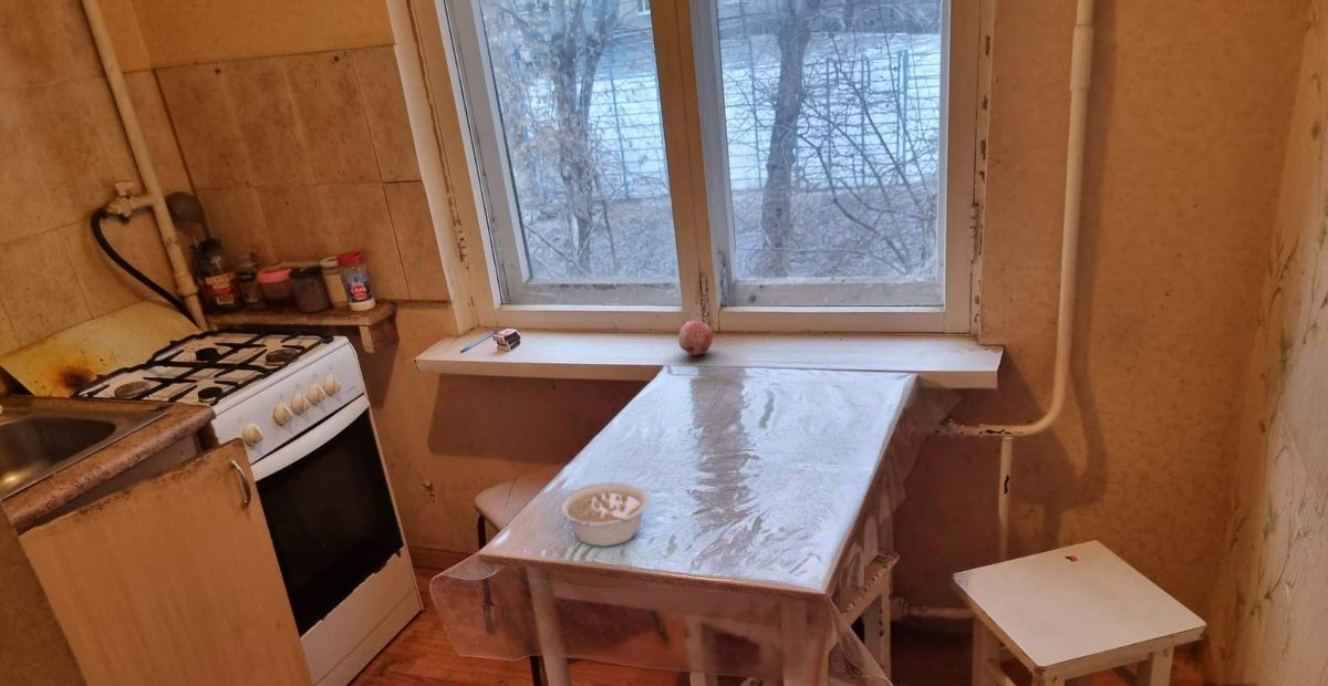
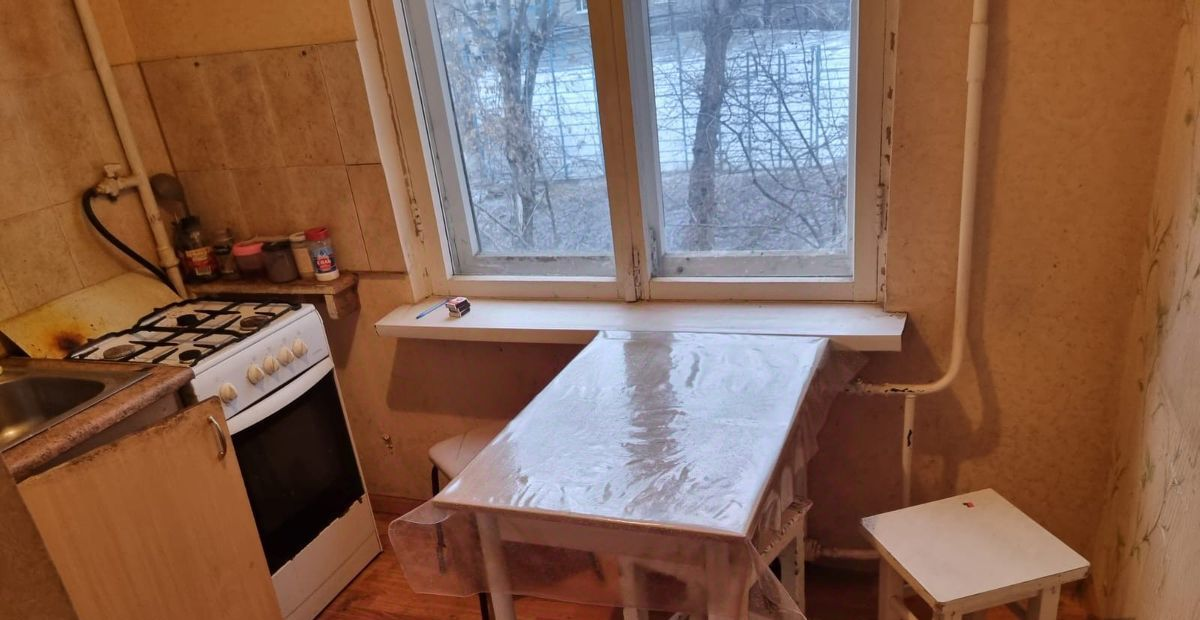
- fruit [677,320,714,356]
- legume [557,481,651,548]
